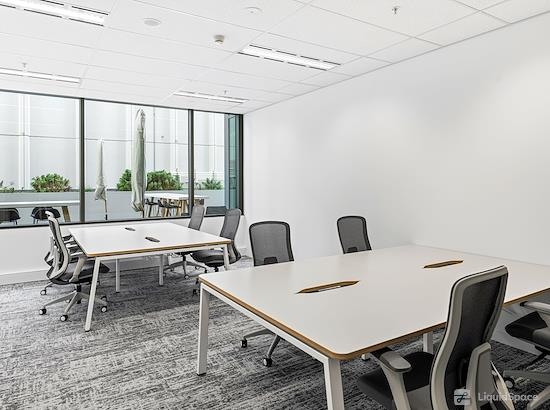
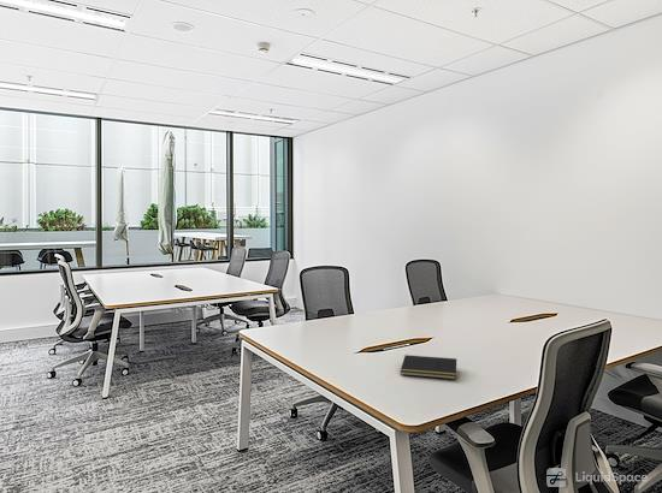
+ notepad [400,354,457,380]
